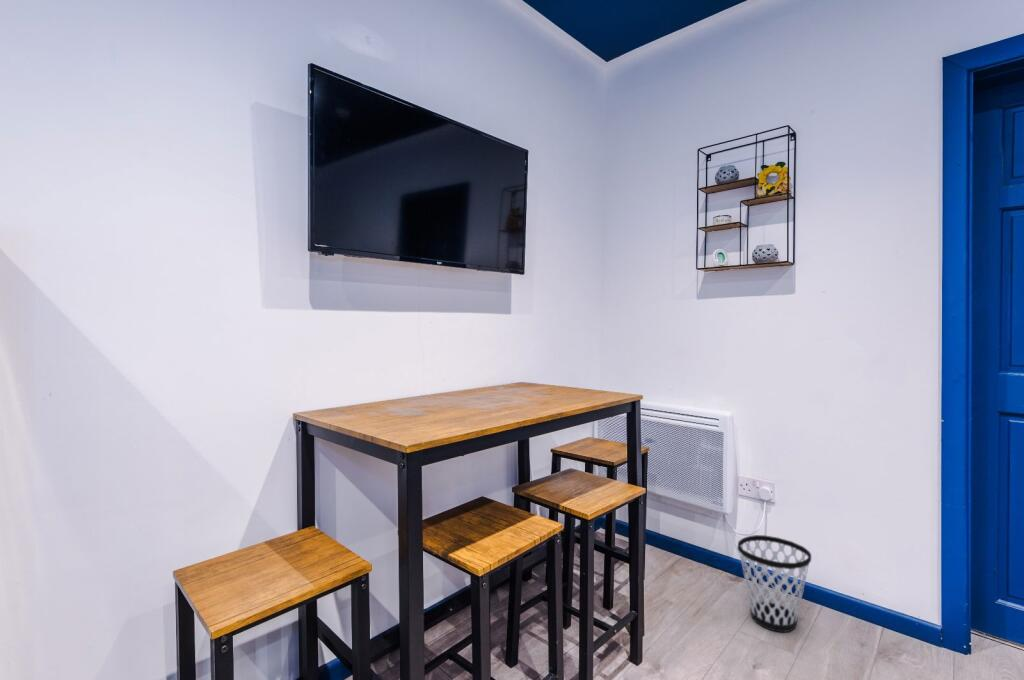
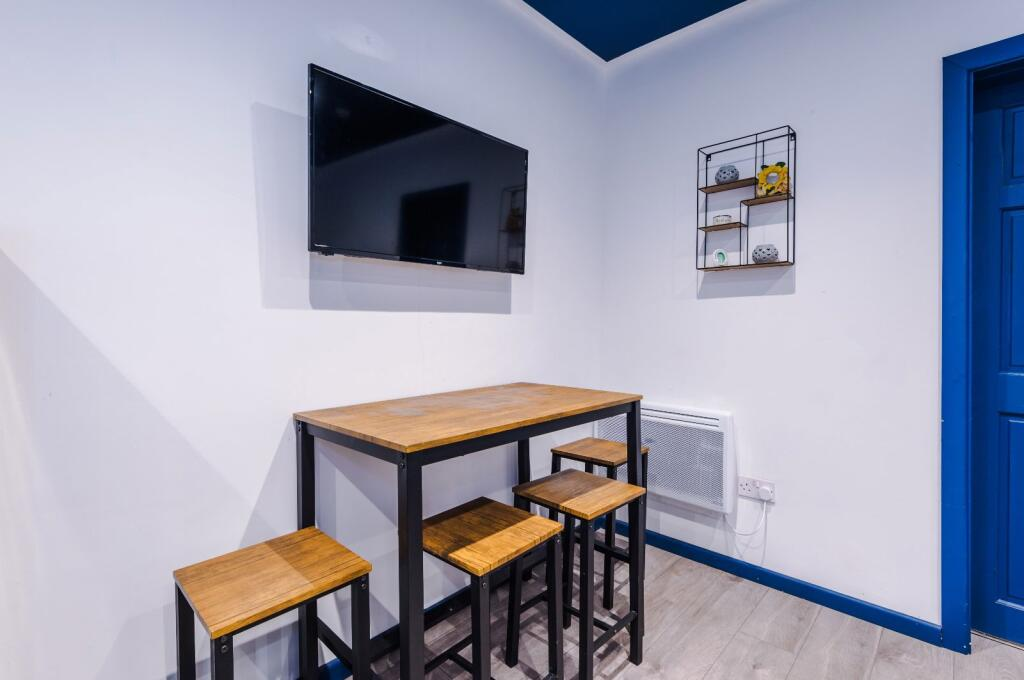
- wastebasket [736,534,812,633]
